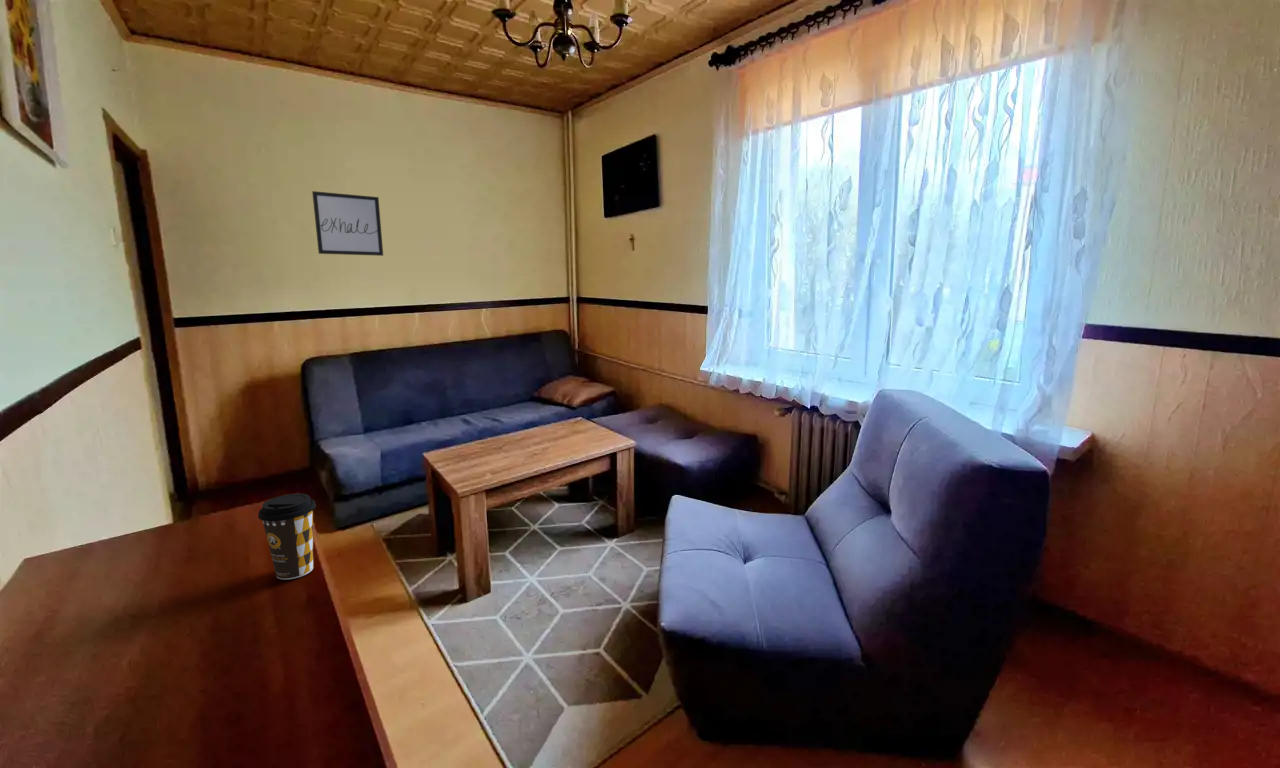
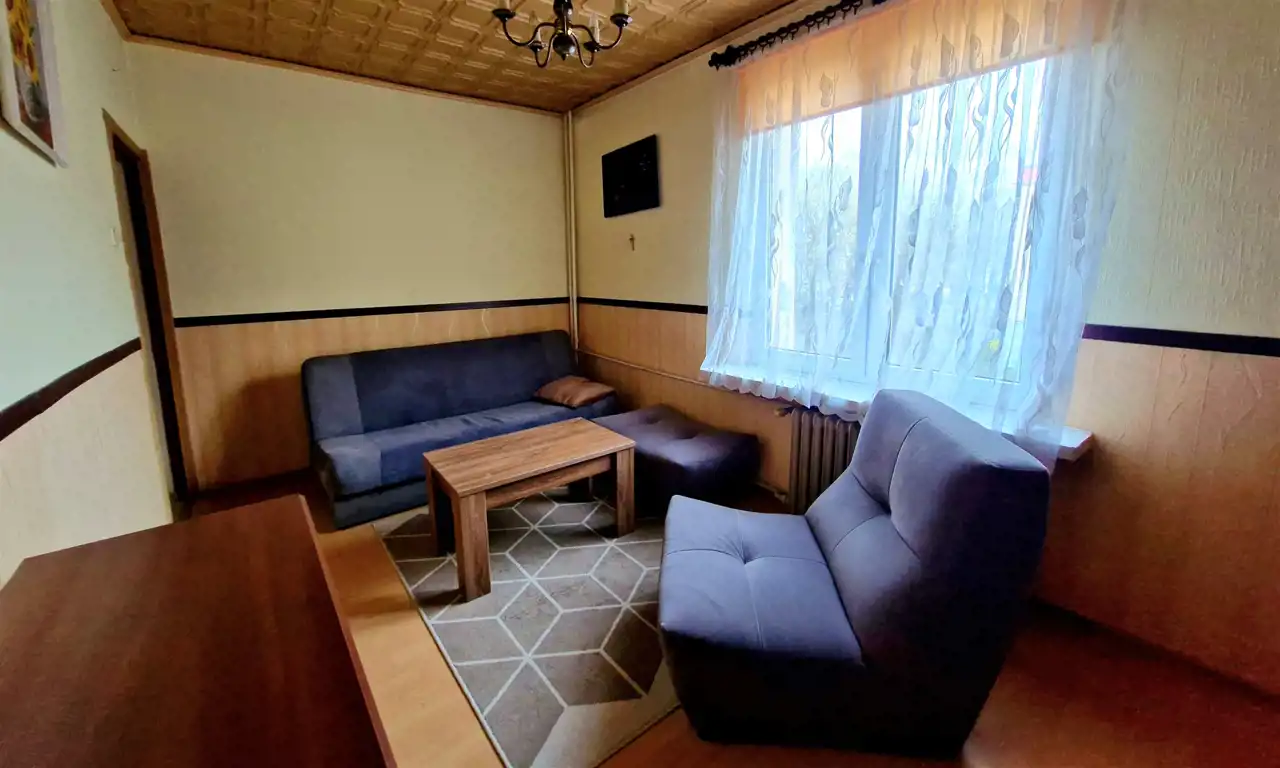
- wall art [311,190,384,257]
- coffee cup [257,493,317,581]
